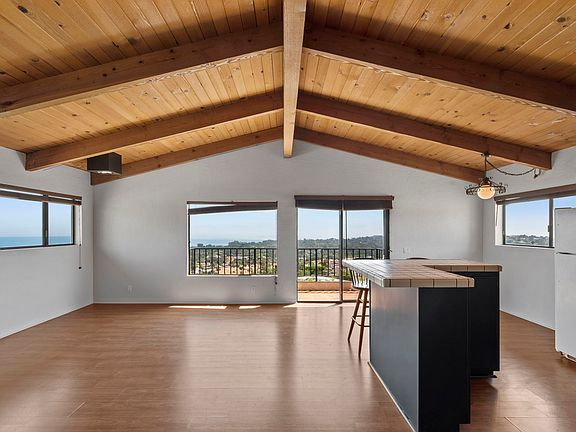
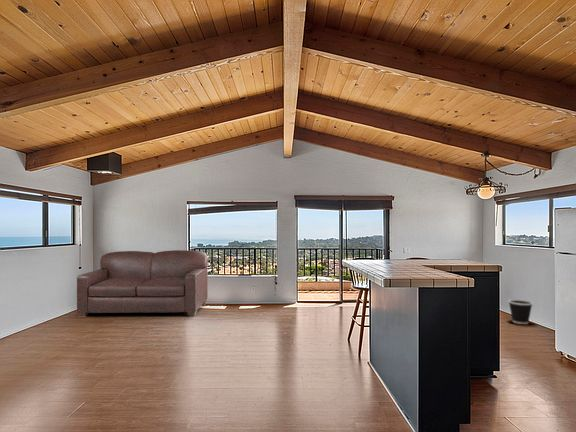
+ sofa [76,249,209,318]
+ wastebasket [507,298,534,325]
